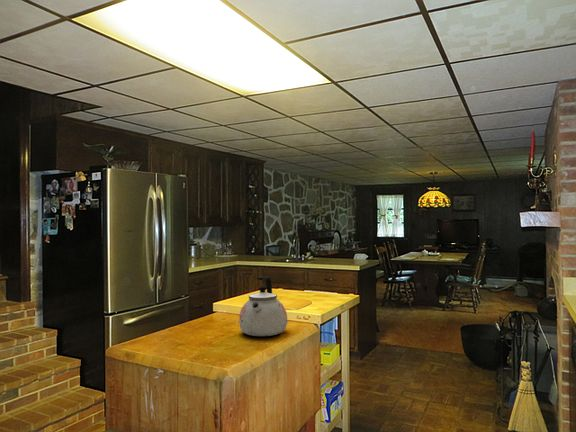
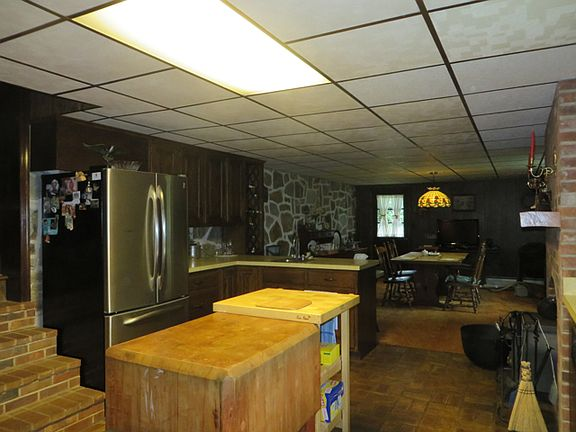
- kettle [238,275,289,337]
